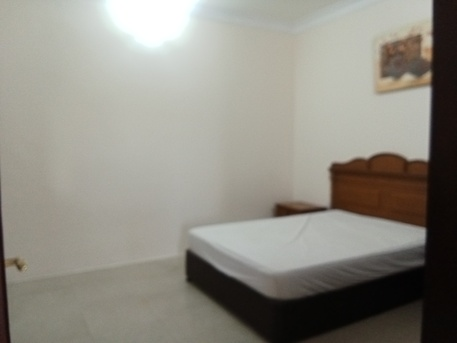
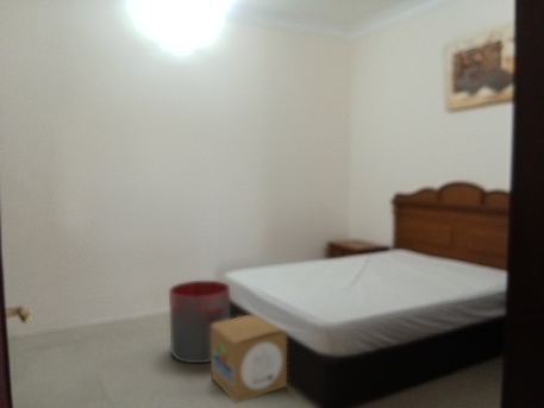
+ cardboard box [210,314,288,404]
+ trash can [168,280,231,364]
